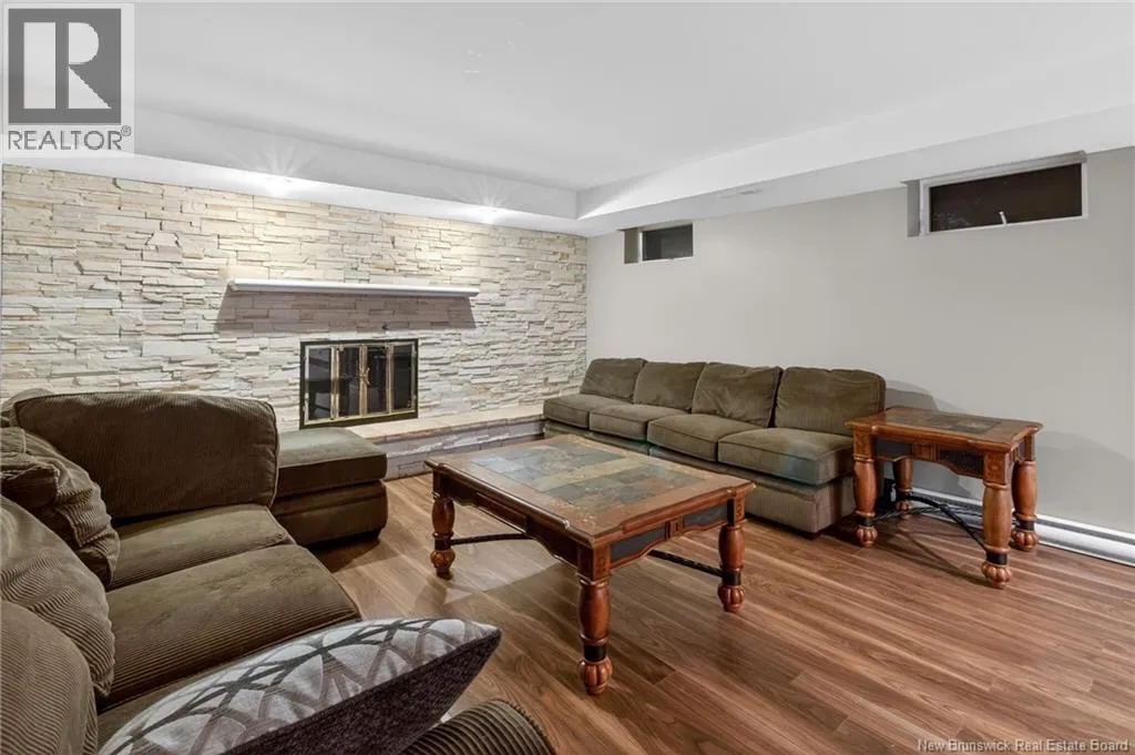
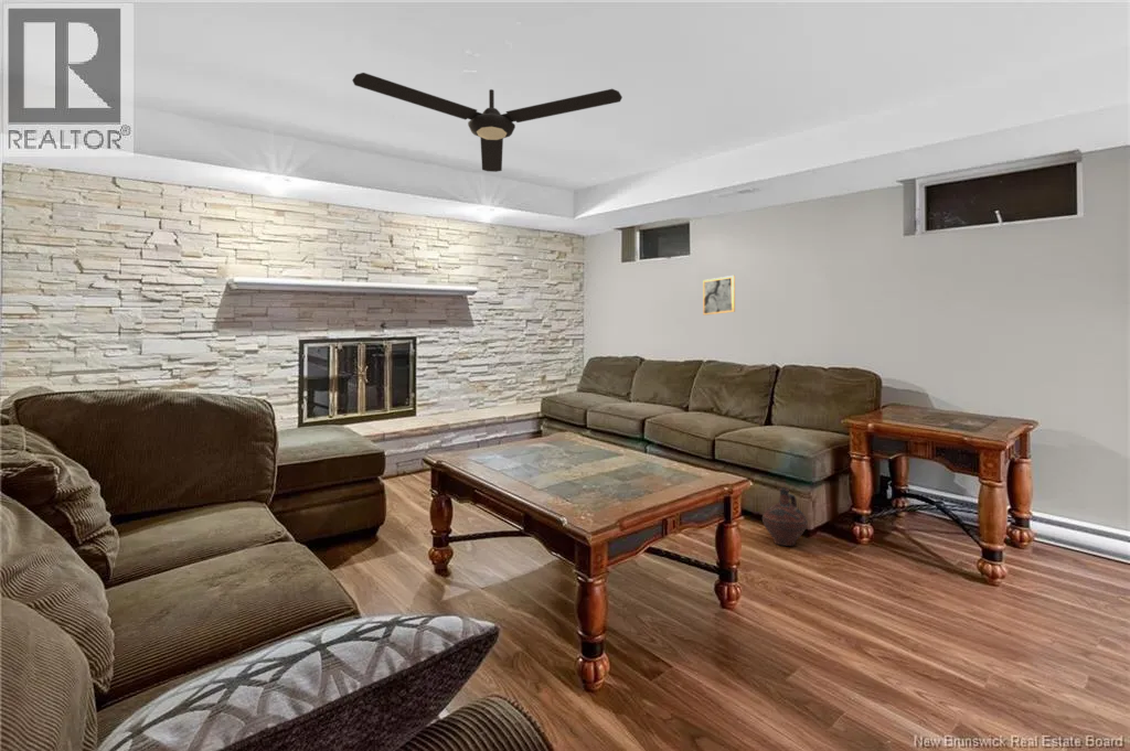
+ ceramic jug [761,486,808,547]
+ ceiling fan [351,72,623,173]
+ wall art [702,275,736,317]
